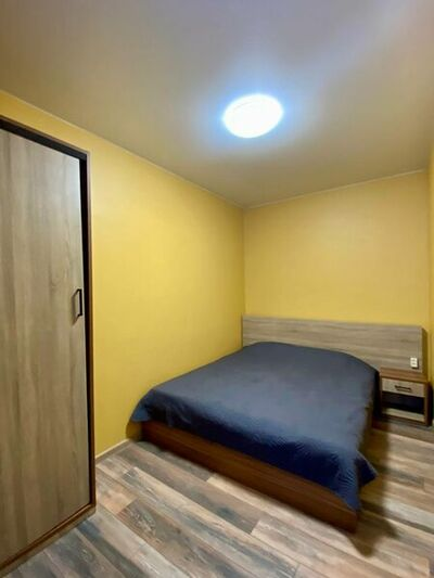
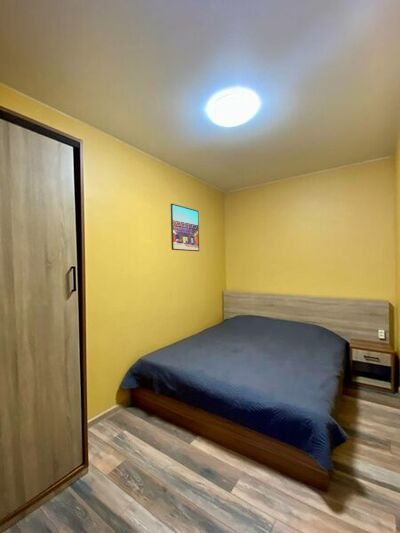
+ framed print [170,203,200,252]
